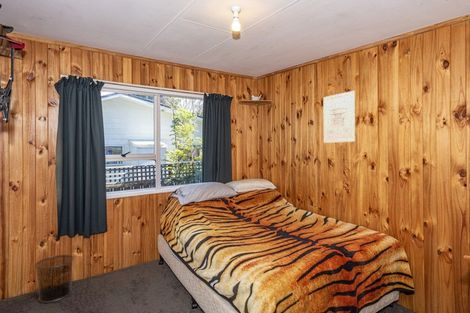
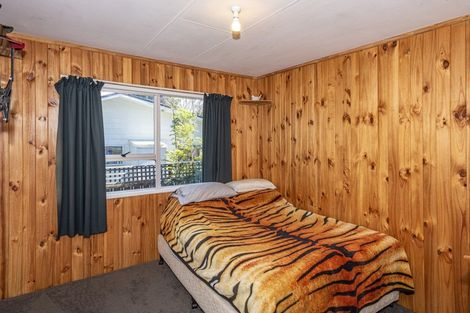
- wall art [322,90,356,144]
- waste bin [34,254,75,304]
